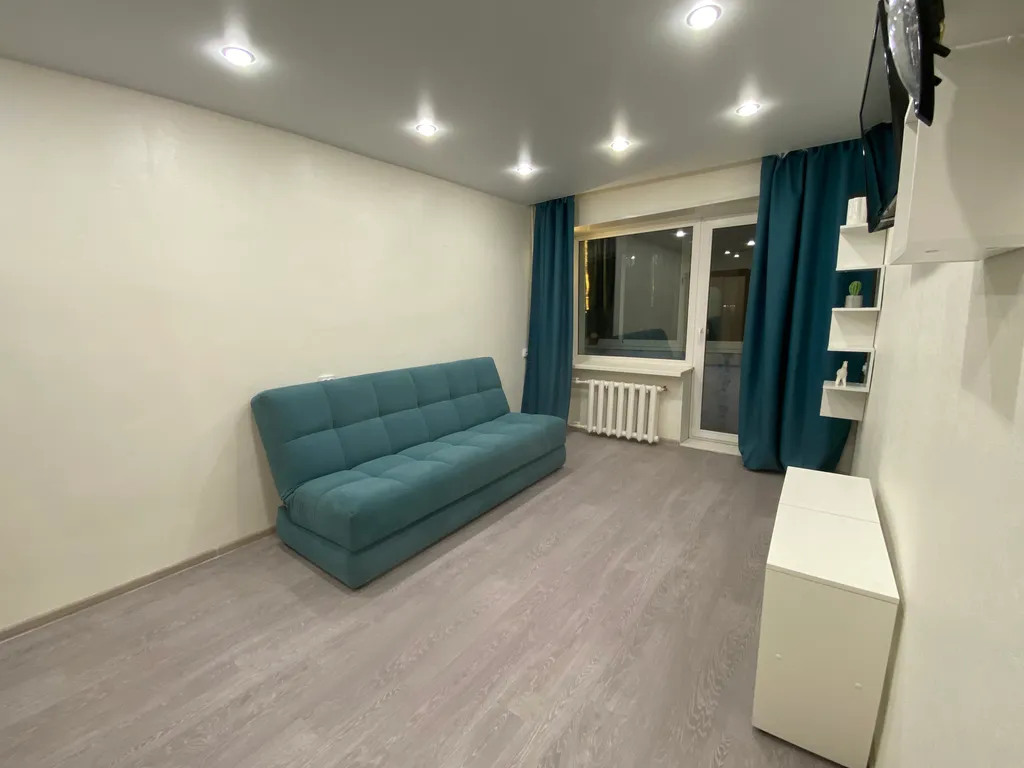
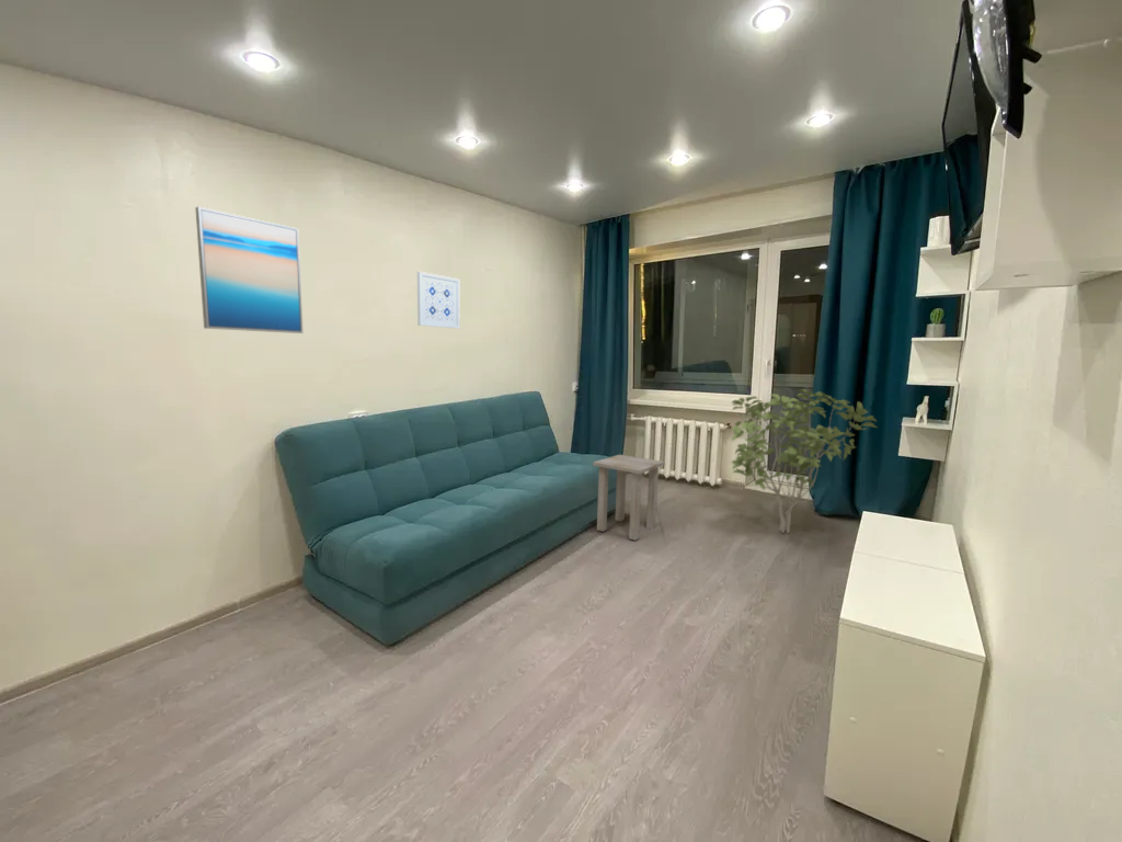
+ wall art [194,205,304,334]
+ shrub [730,388,878,534]
+ side table [592,454,666,542]
+ wall art [416,271,461,330]
